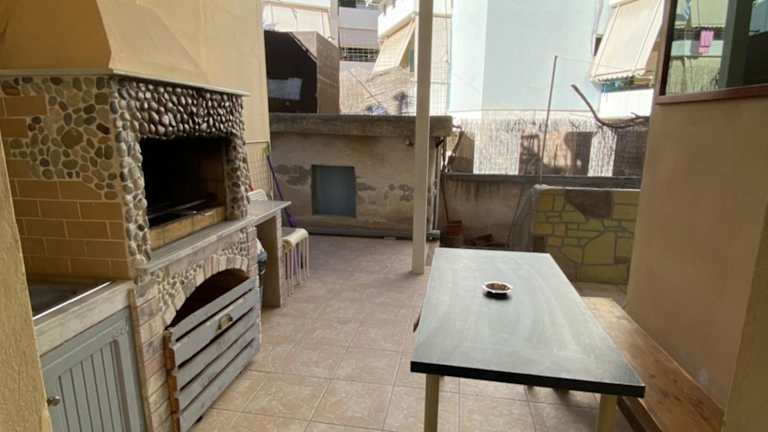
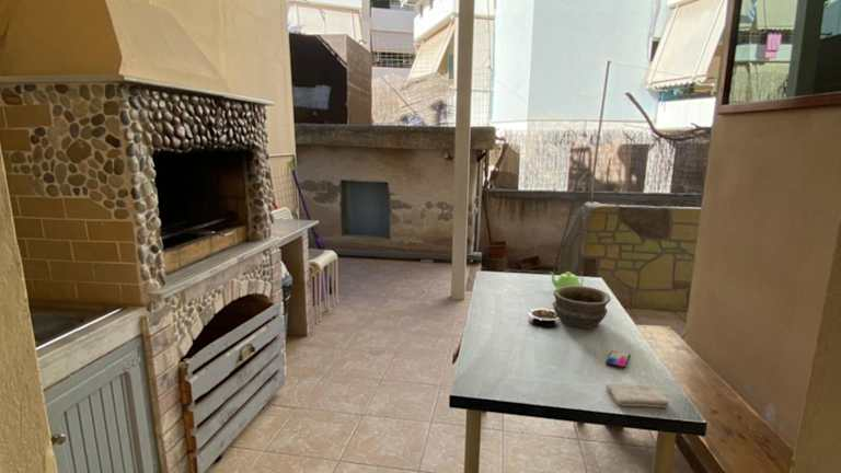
+ bowl [552,286,612,330]
+ smartphone [604,349,632,369]
+ teapot [549,270,585,289]
+ washcloth [604,382,670,408]
